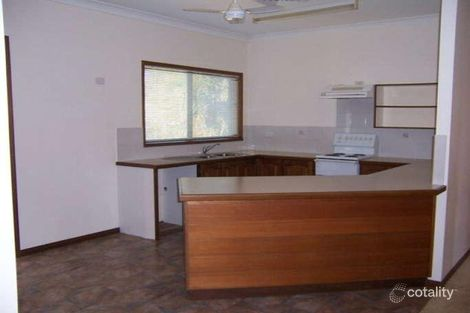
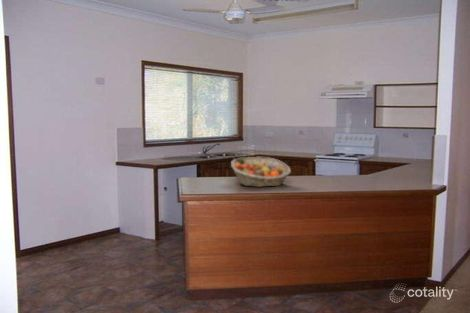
+ fruit basket [230,156,292,188]
